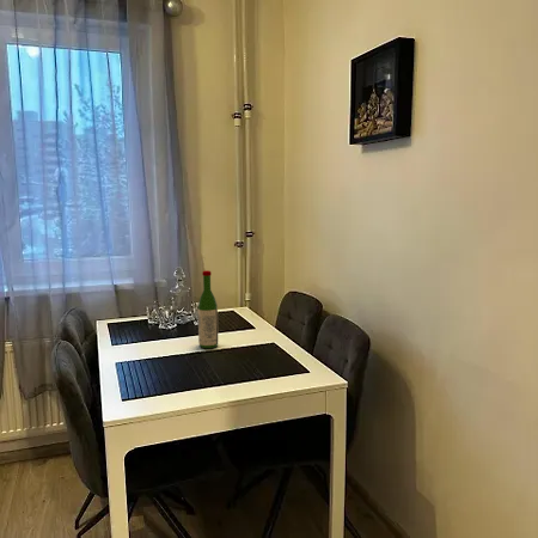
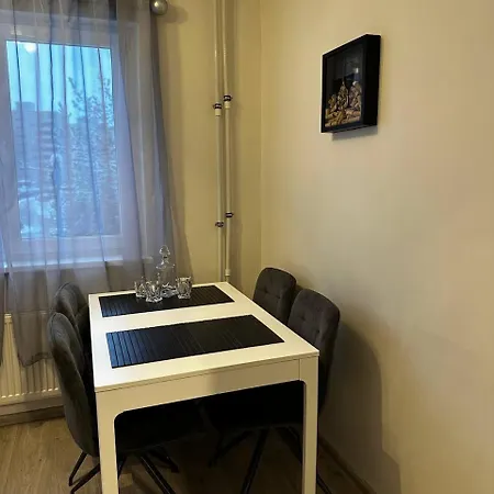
- wine bottle [197,270,219,349]
